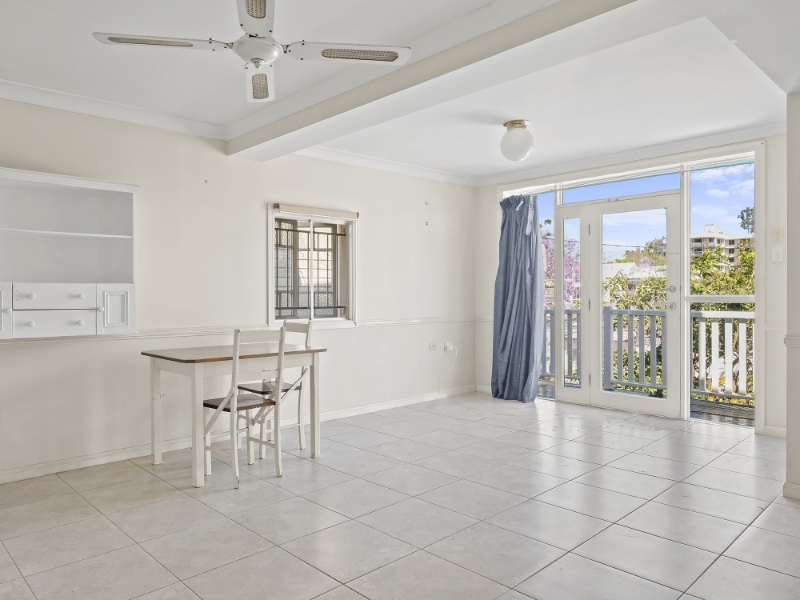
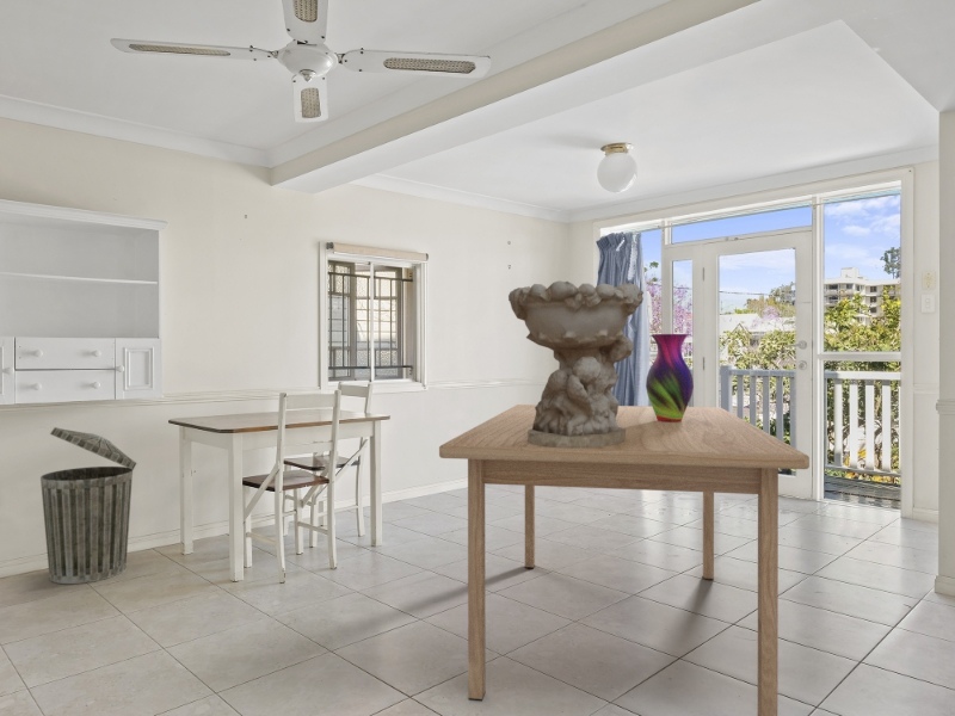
+ table [438,403,811,716]
+ trash can [39,426,137,585]
+ decorative bowl [507,279,645,448]
+ vase [645,333,695,421]
